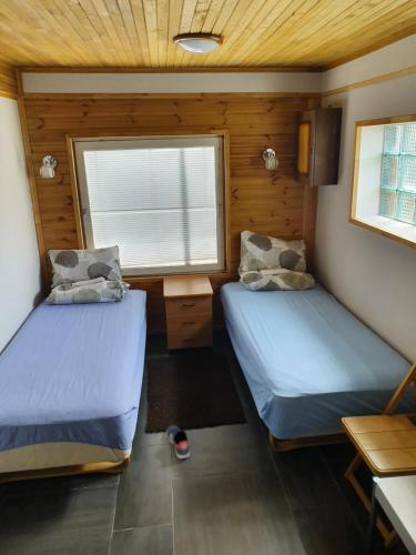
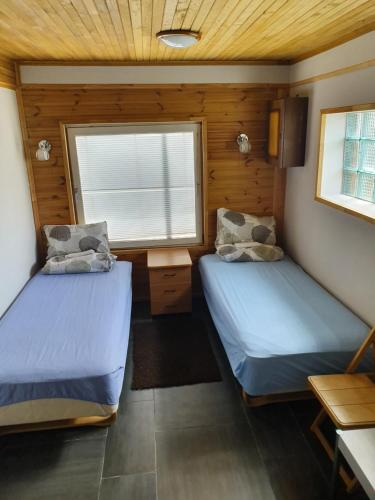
- sneaker [165,424,191,460]
